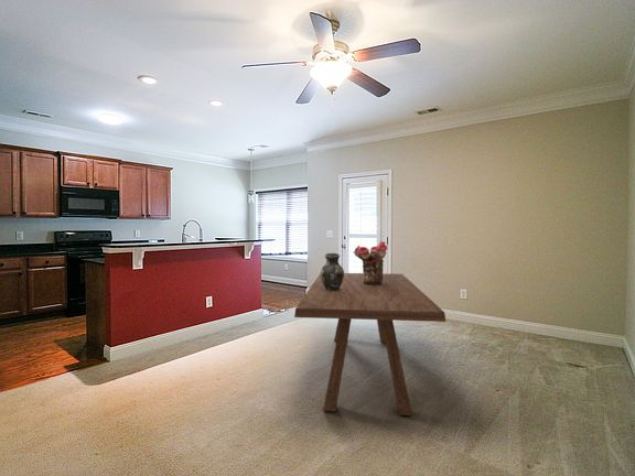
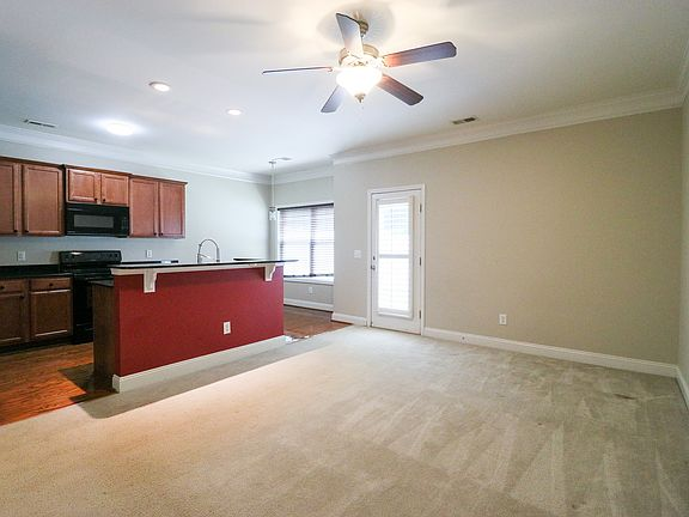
- bouquet [353,240,388,284]
- dining table [293,272,446,416]
- ceramic jug [320,252,345,291]
